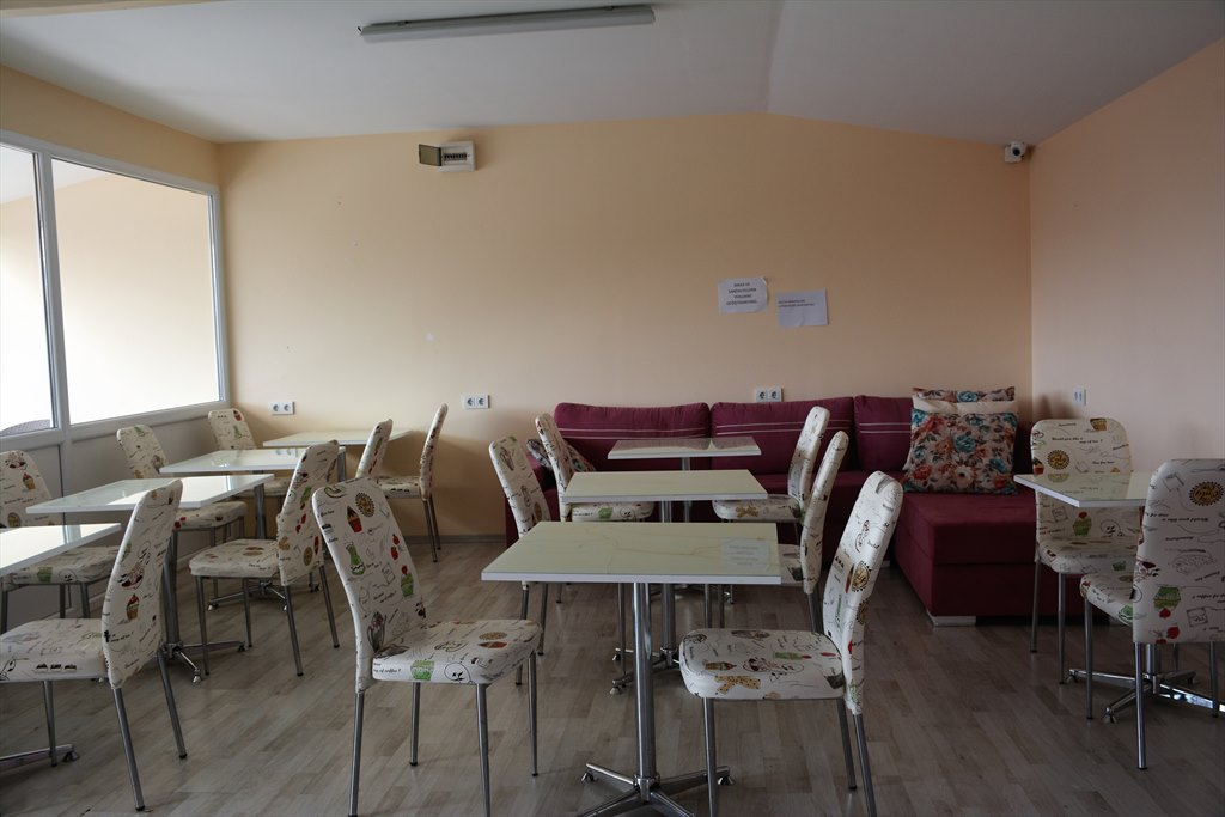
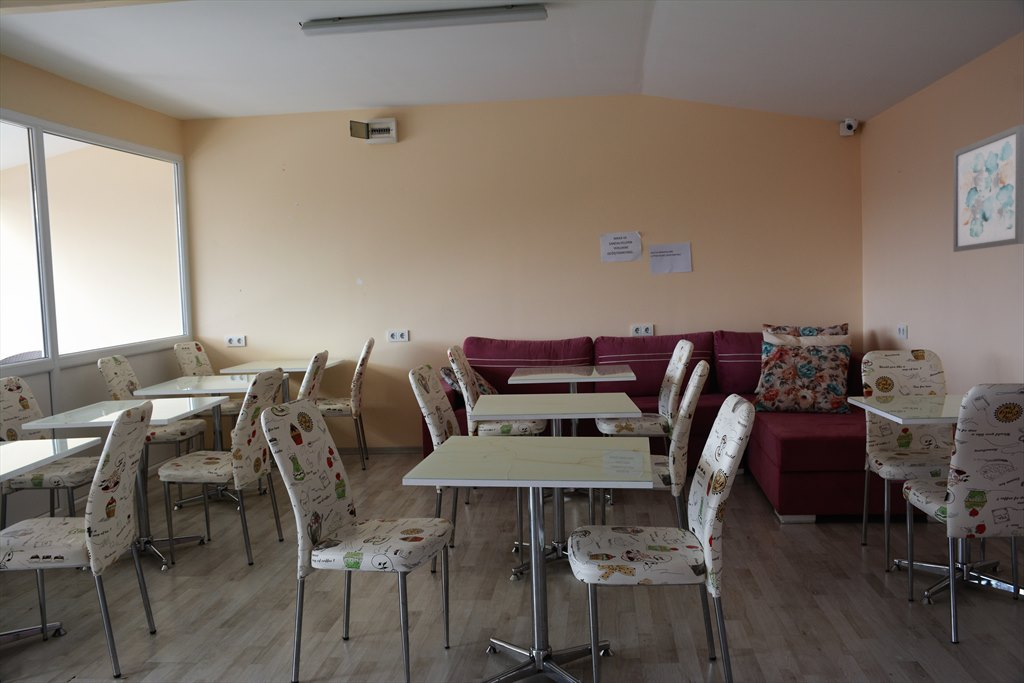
+ wall art [952,124,1024,253]
